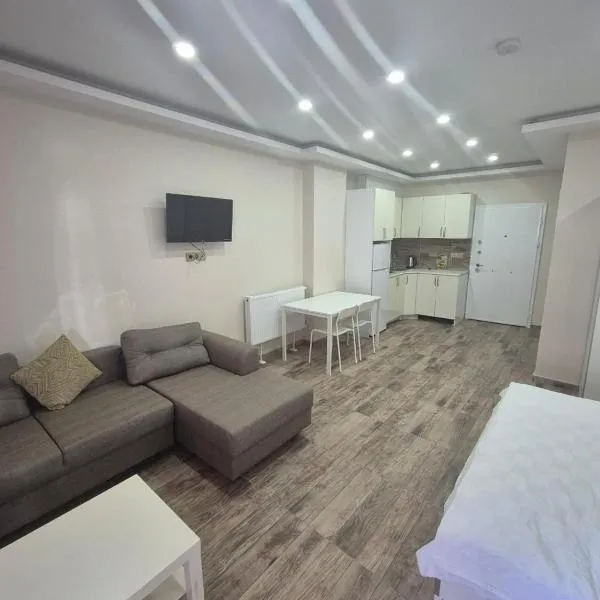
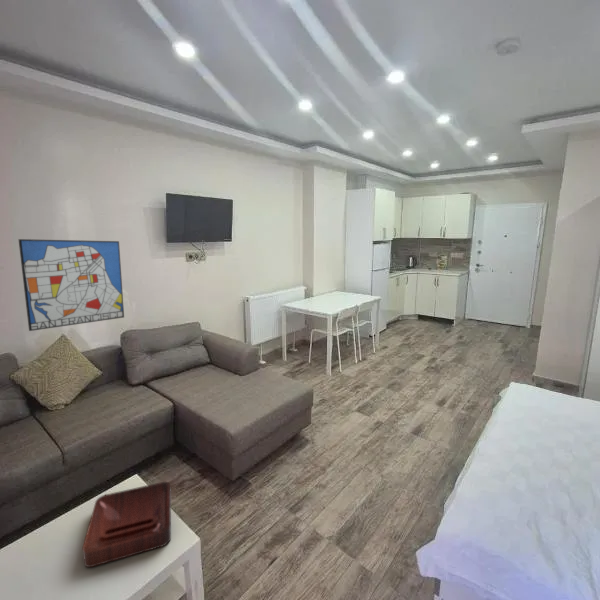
+ wall art [18,238,125,332]
+ decorative tray [82,481,172,568]
